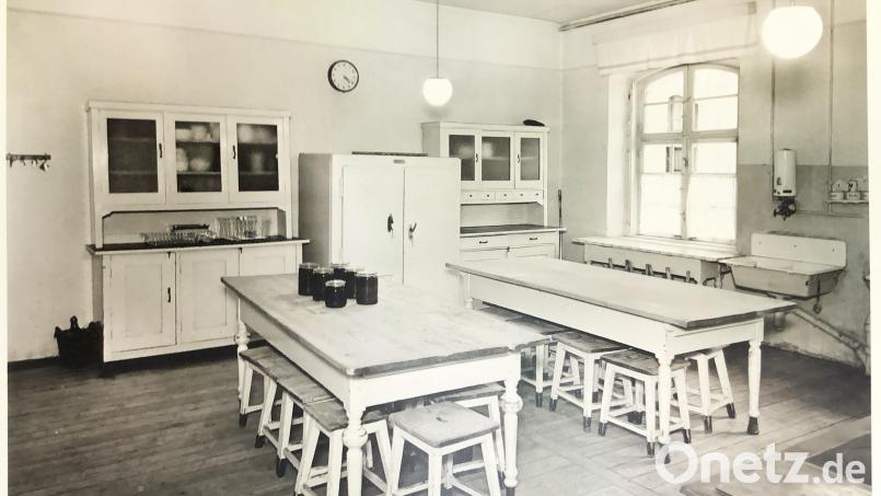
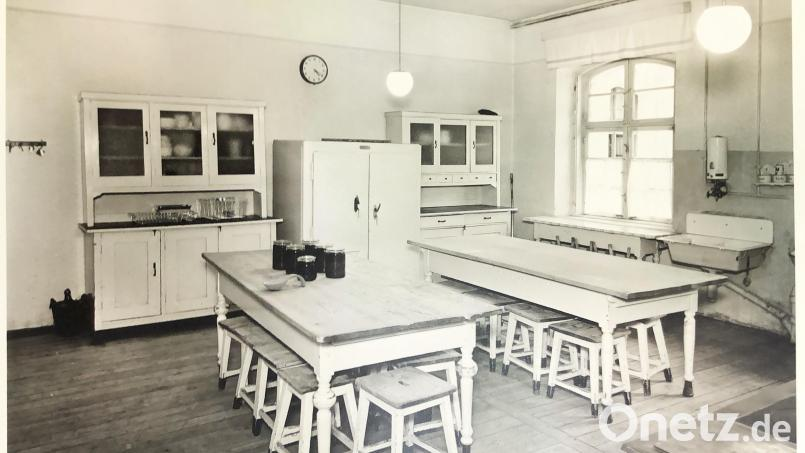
+ spoon rest [262,273,307,291]
